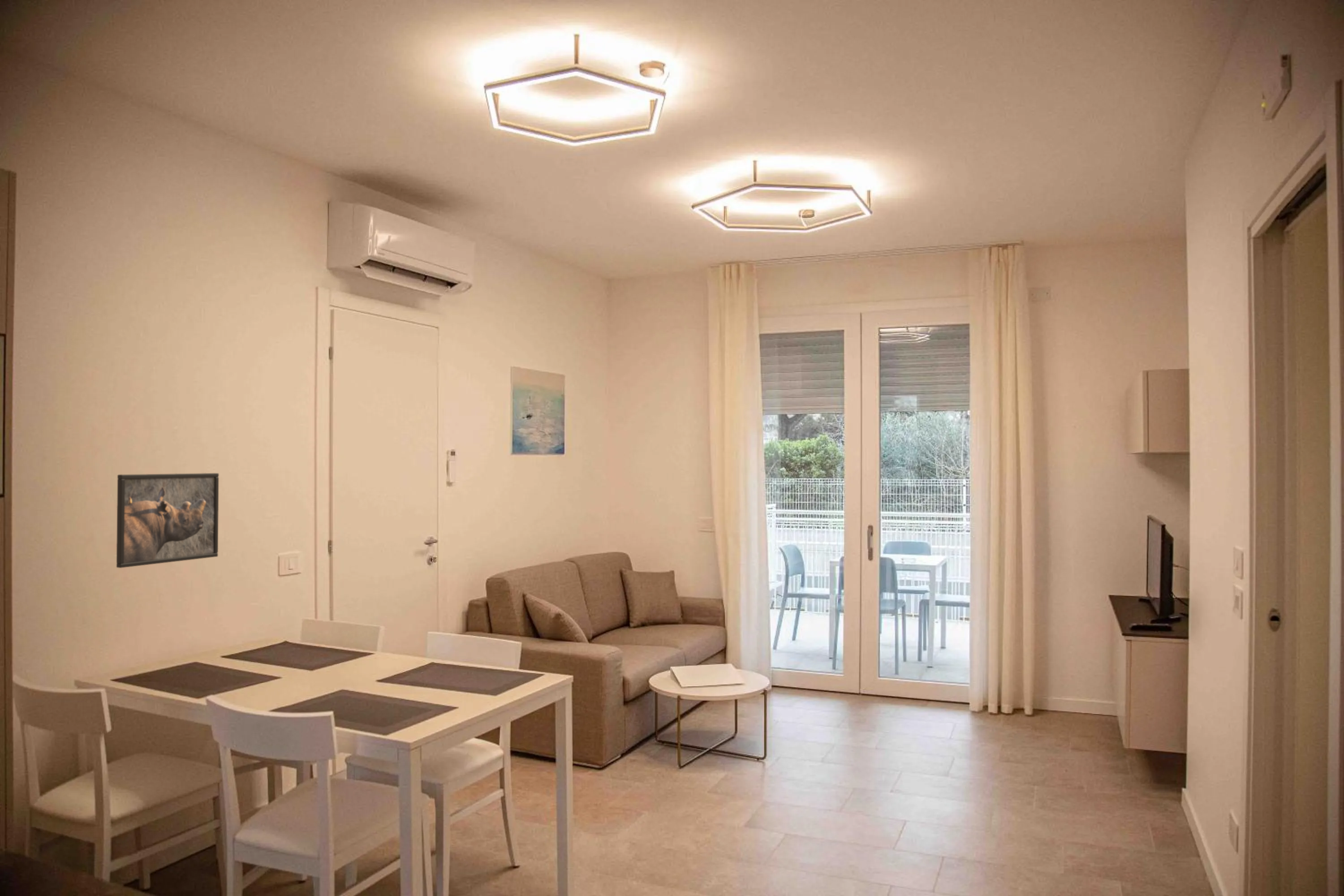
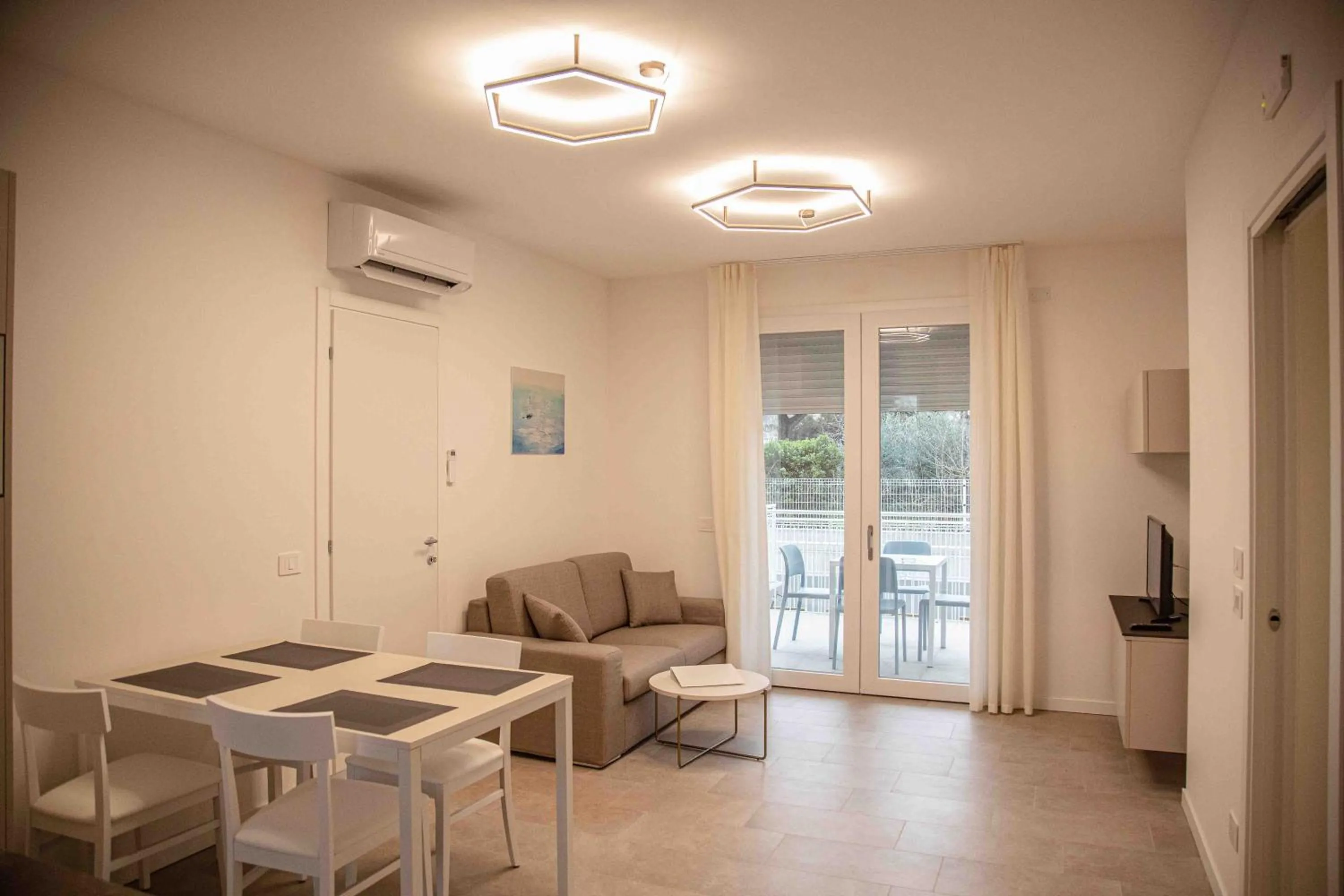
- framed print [116,473,219,569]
